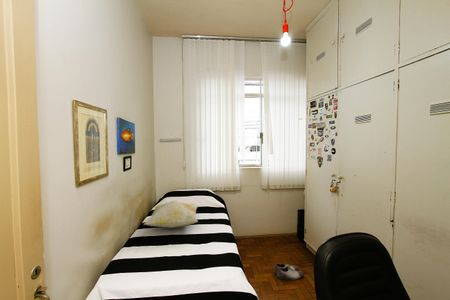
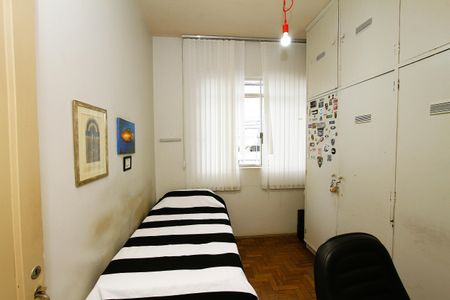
- decorative pillow [142,199,200,229]
- shoe [273,263,305,281]
